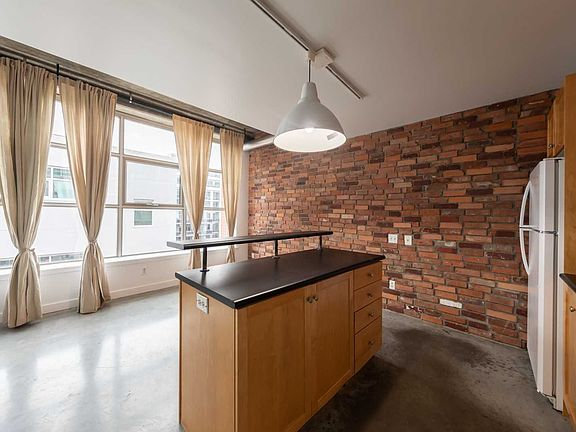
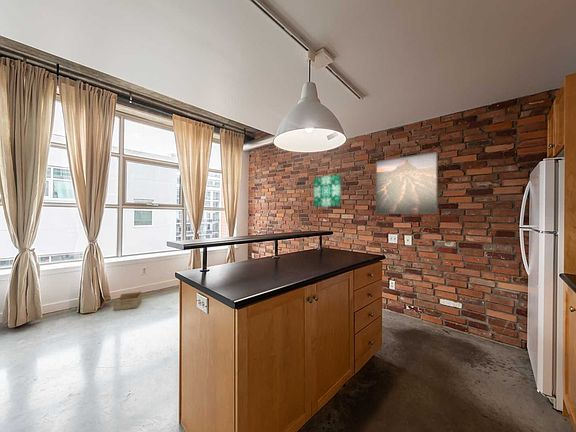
+ wall art [313,173,342,208]
+ storage bin [112,291,143,311]
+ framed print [375,151,439,215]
